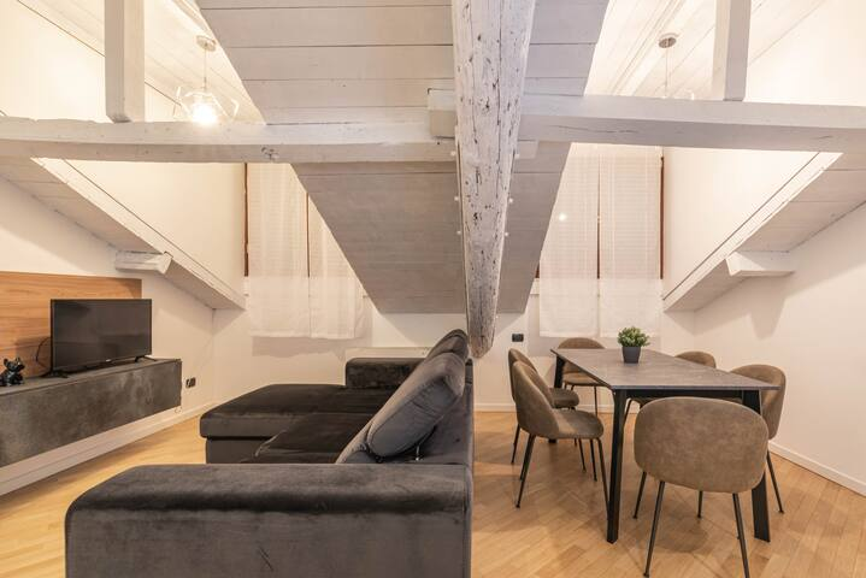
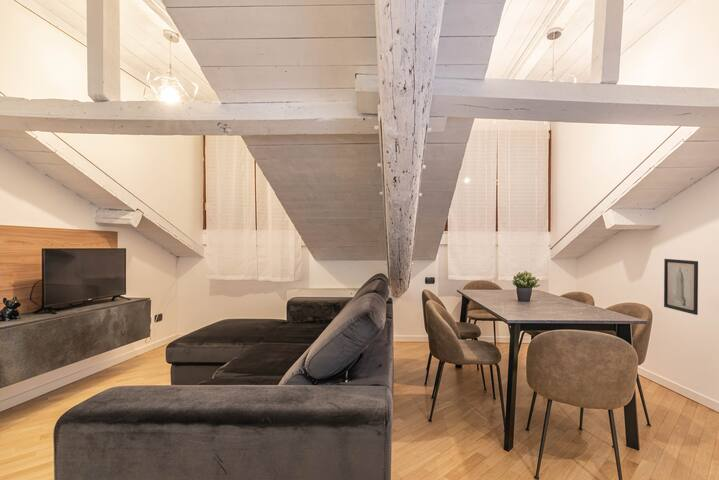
+ wall art [663,258,699,316]
